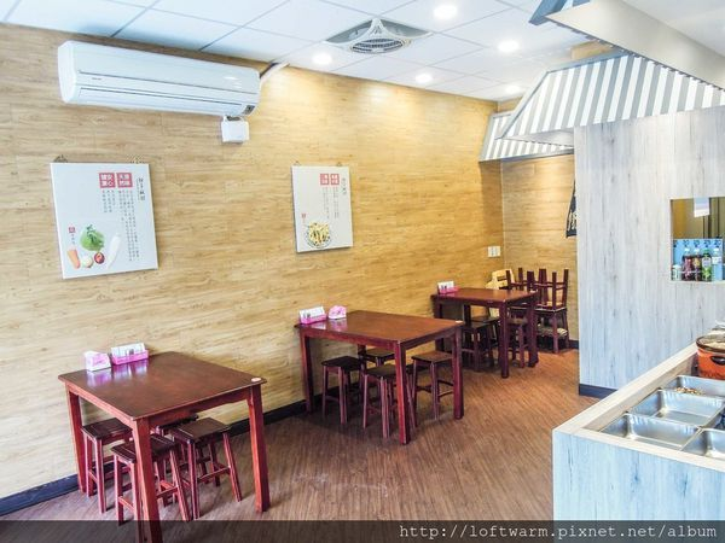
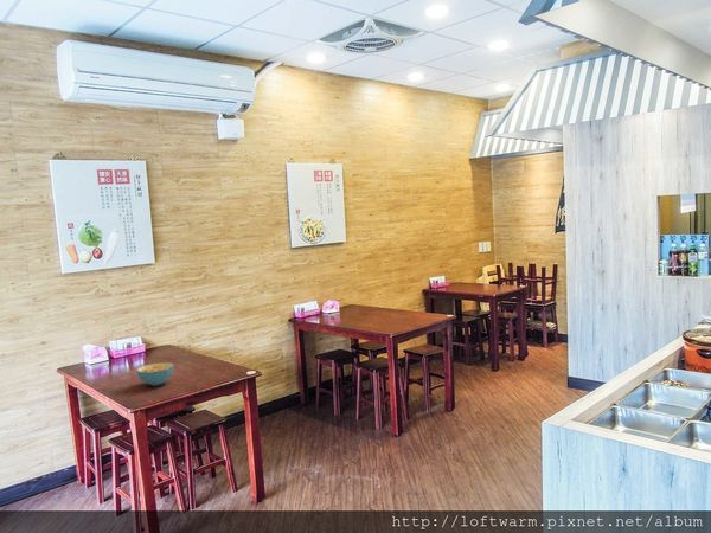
+ cereal bowl [136,361,175,387]
